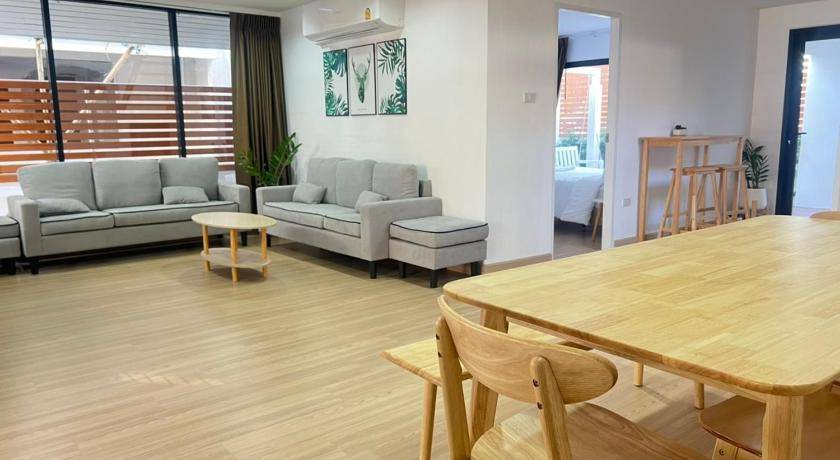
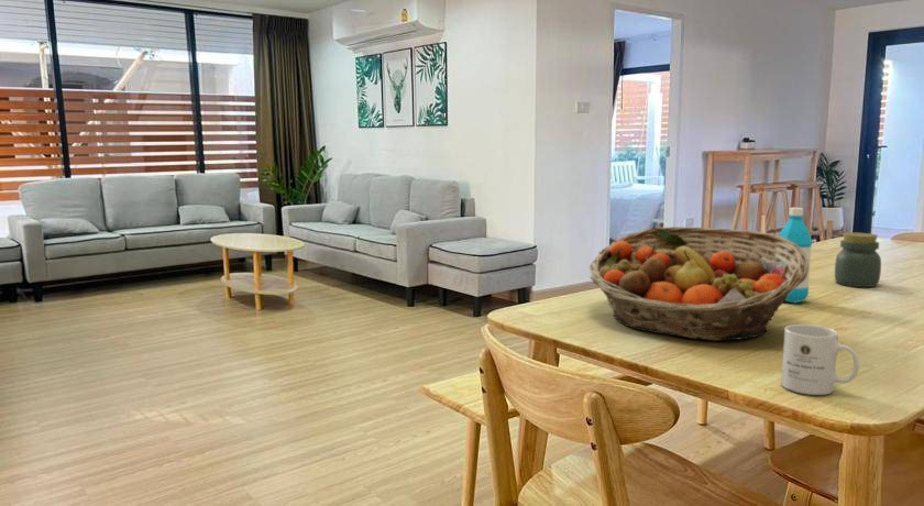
+ mug [780,323,860,396]
+ fruit basket [588,226,809,342]
+ water bottle [778,207,813,305]
+ jar [834,232,882,288]
